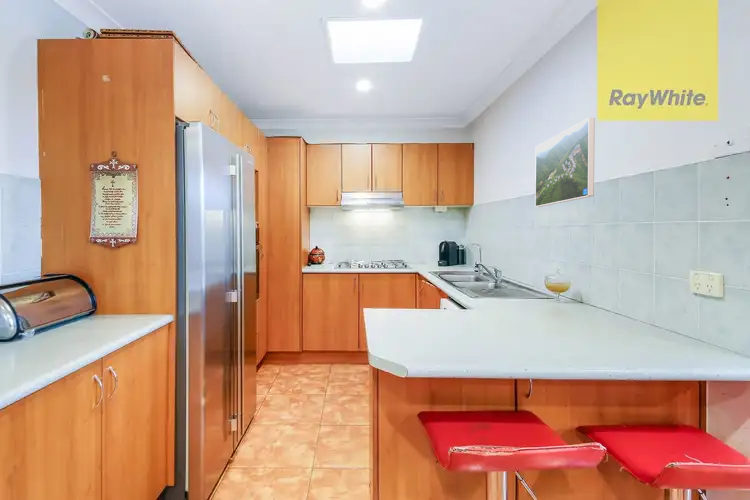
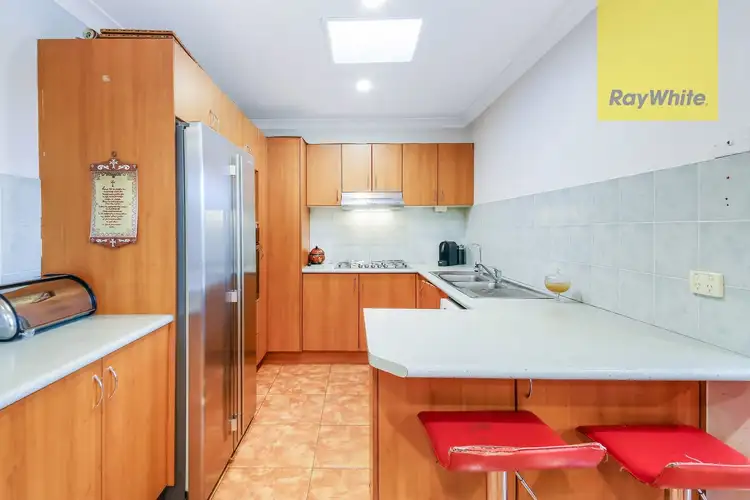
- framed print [534,117,596,208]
